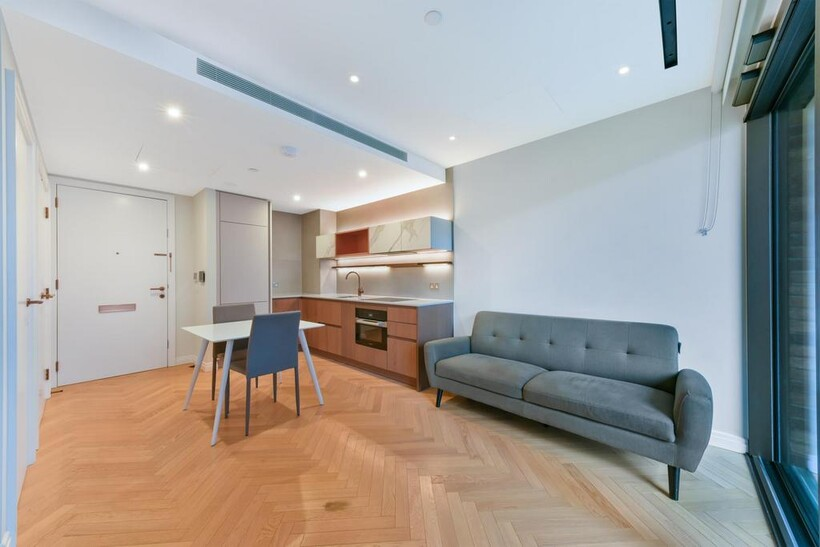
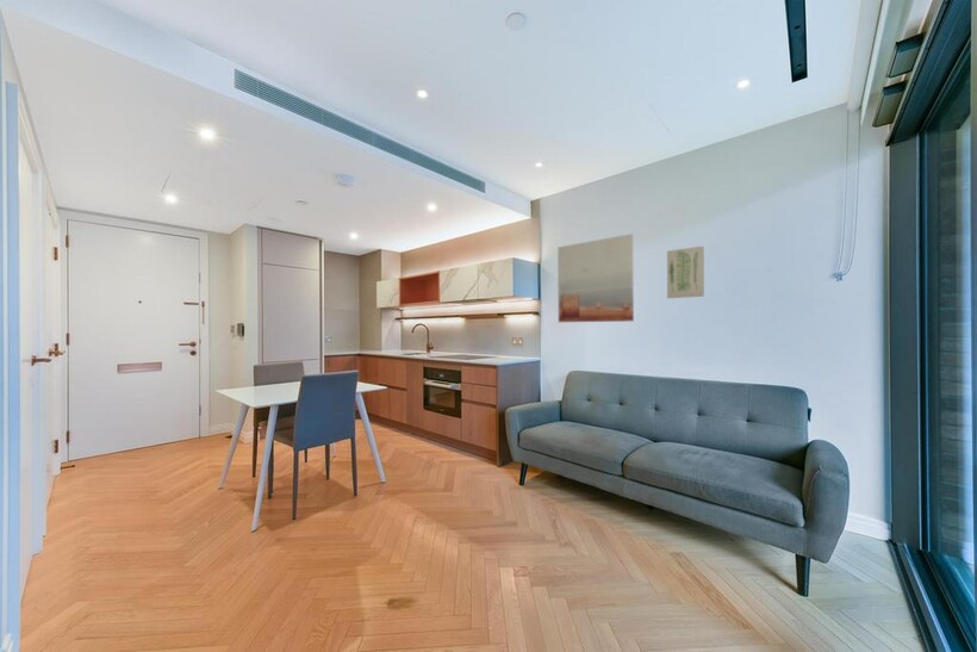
+ wall art [556,232,635,323]
+ wall art [666,246,705,299]
